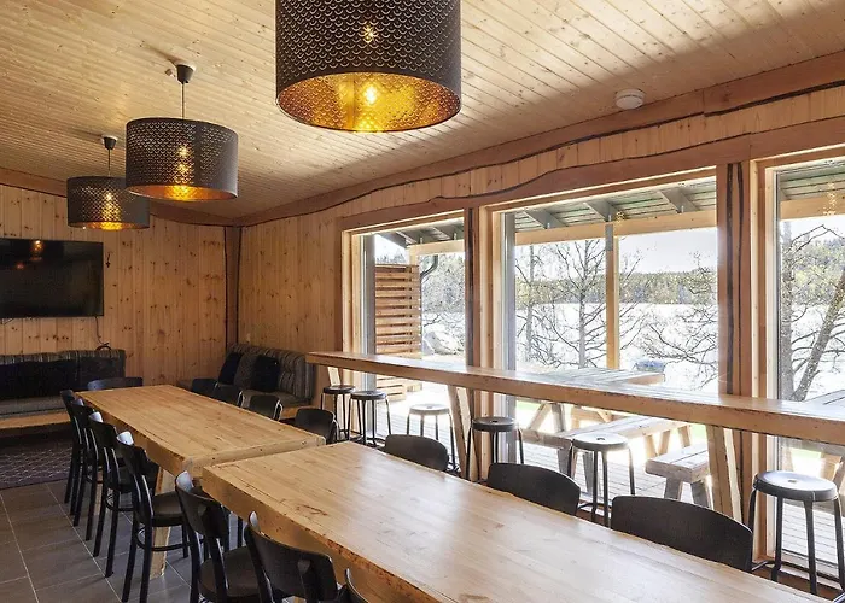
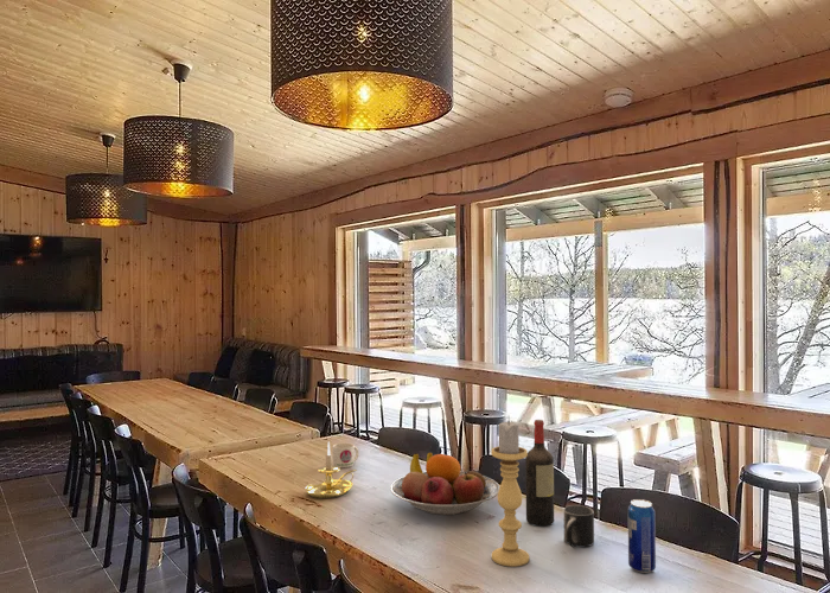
+ candle holder [491,421,531,568]
+ candle holder [304,440,358,499]
+ wine bottle [524,419,555,528]
+ fruit bowl [389,452,500,516]
+ mug [563,504,595,548]
+ beverage can [627,498,657,574]
+ mug [331,442,360,468]
